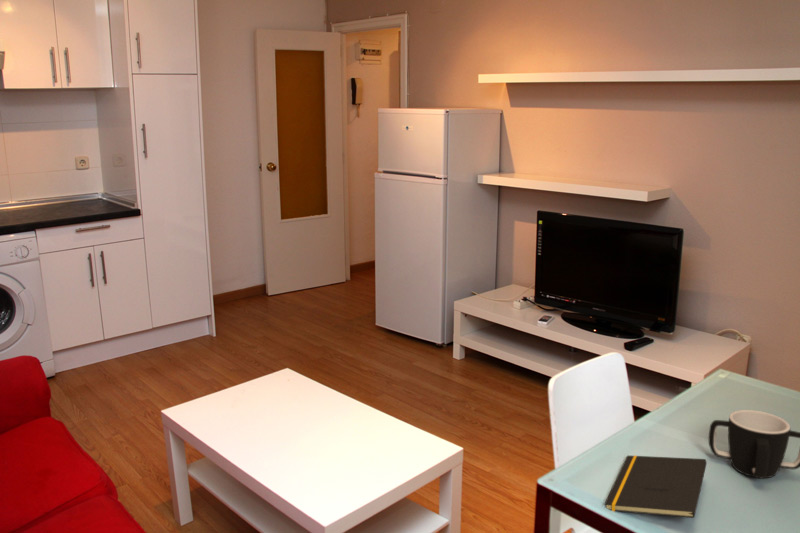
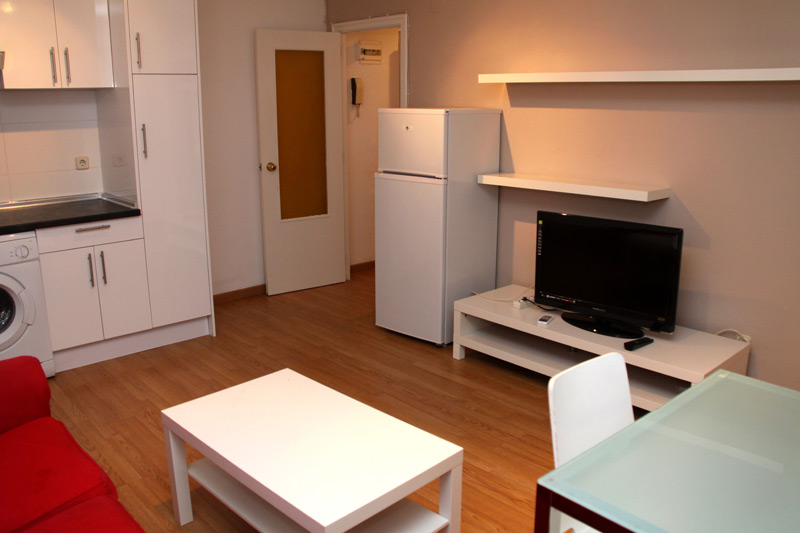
- mug [708,409,800,480]
- notepad [604,454,708,519]
